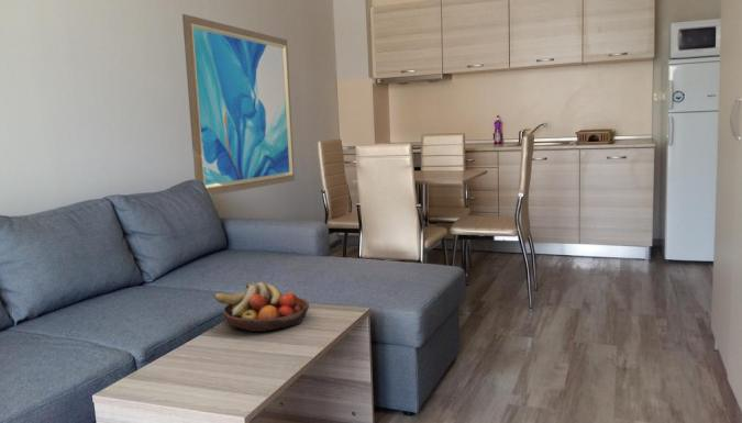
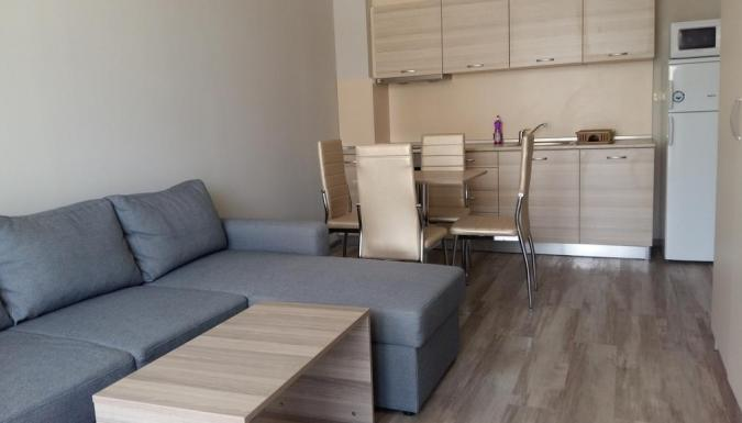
- fruit bowl [212,281,310,333]
- wall art [181,13,296,197]
